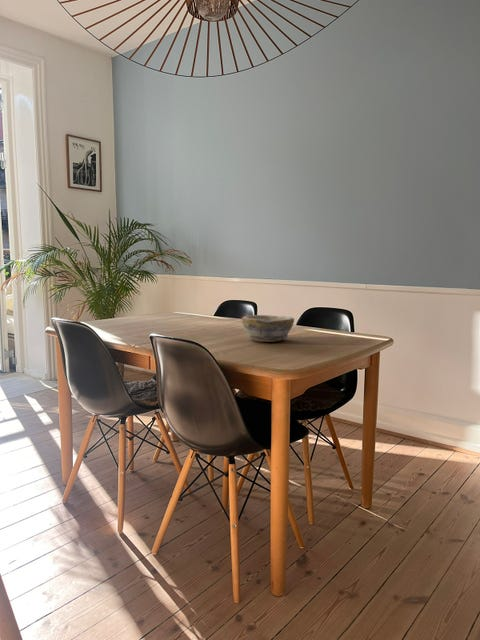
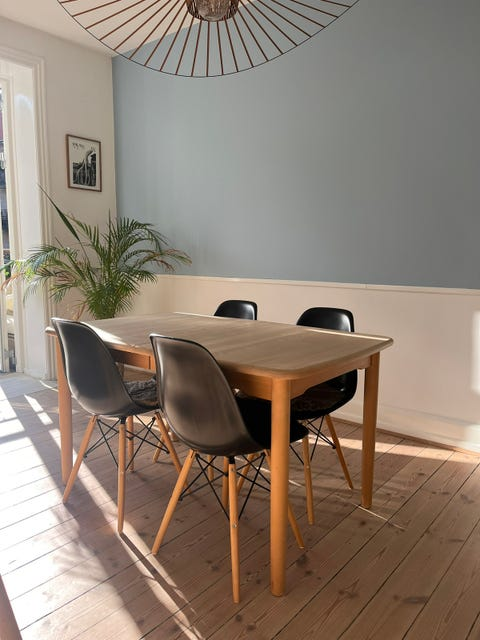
- bowl [241,314,295,343]
